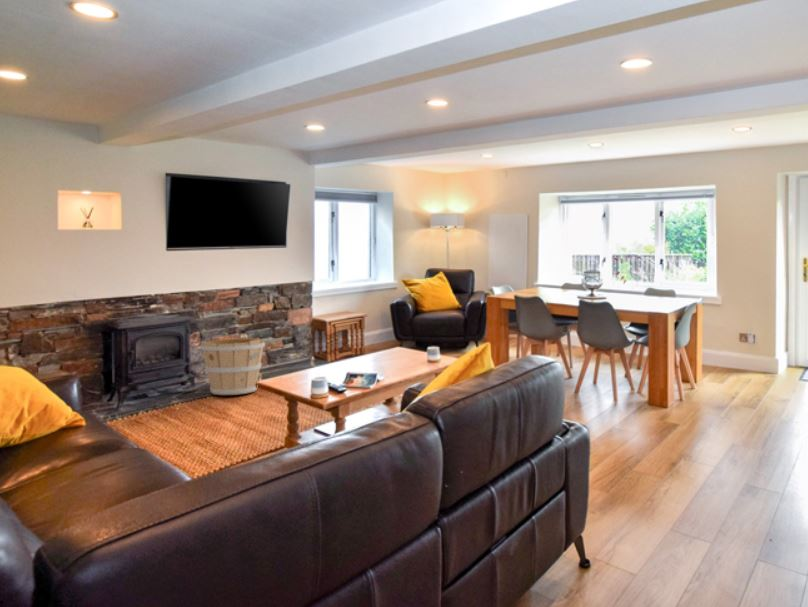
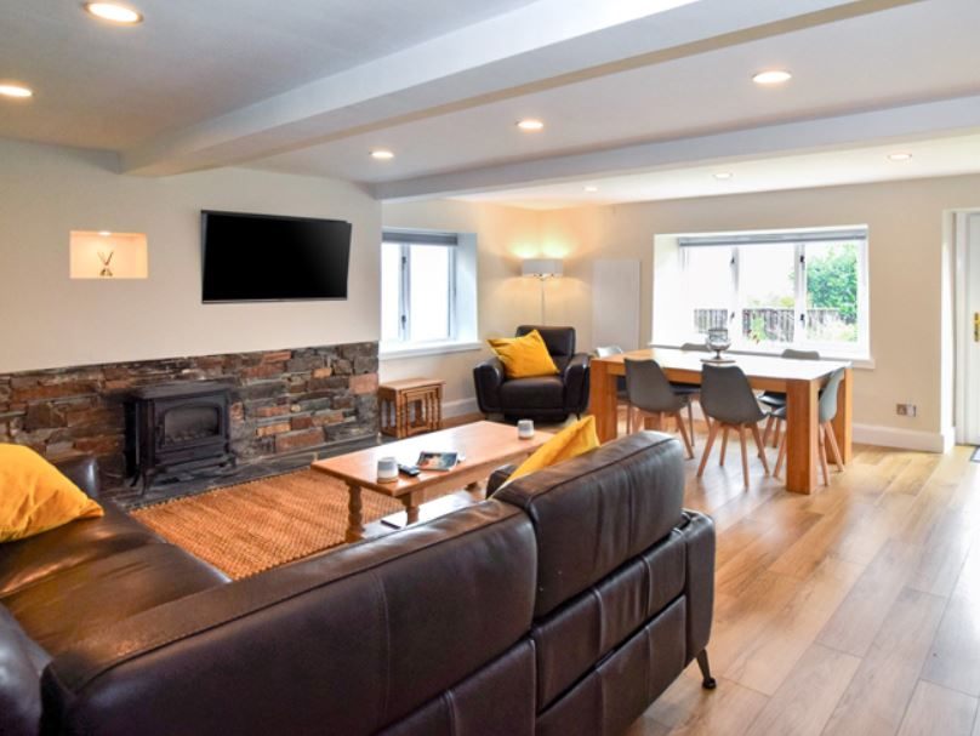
- wooden bucket [199,336,266,396]
